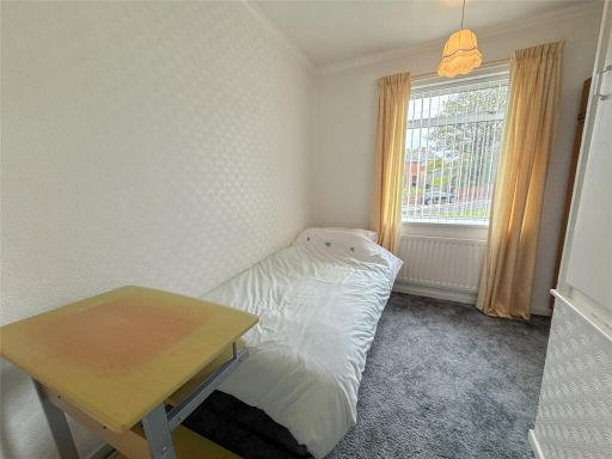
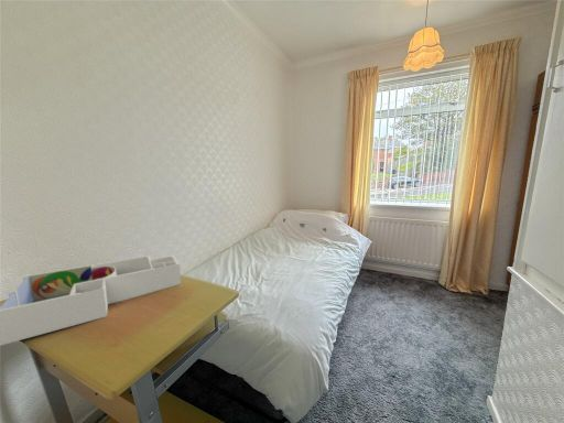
+ desk organizer [0,254,182,347]
